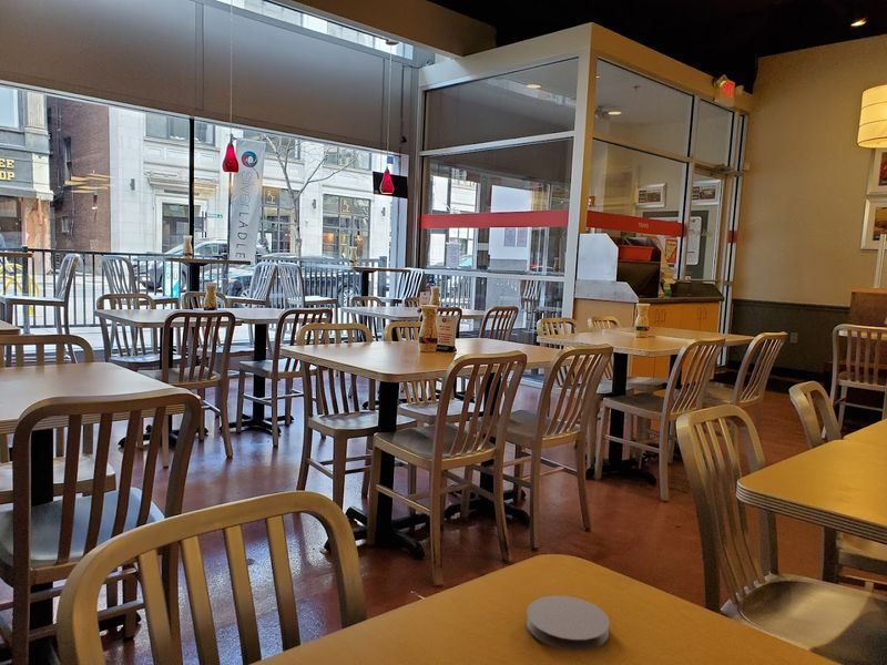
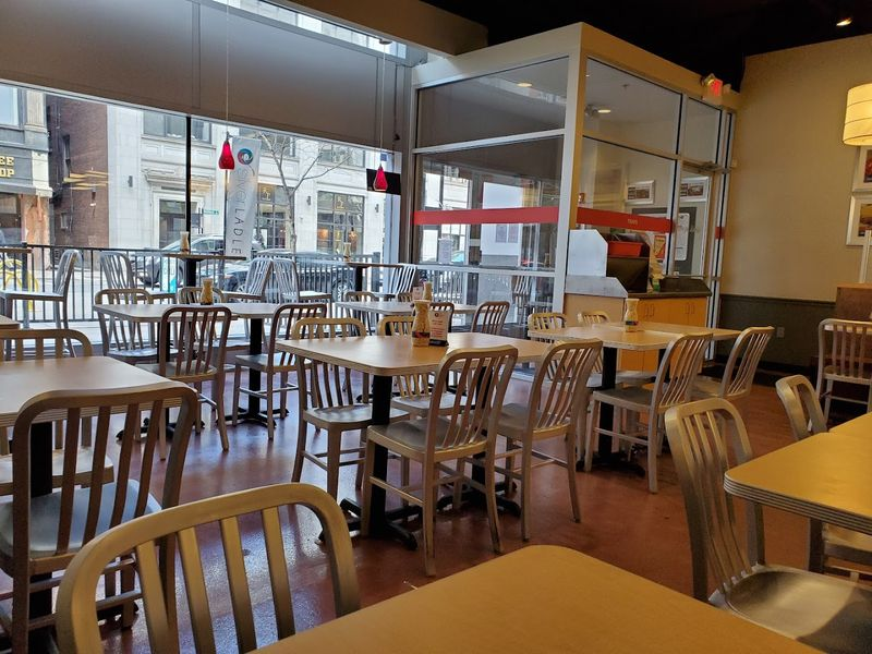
- coaster [526,595,611,652]
